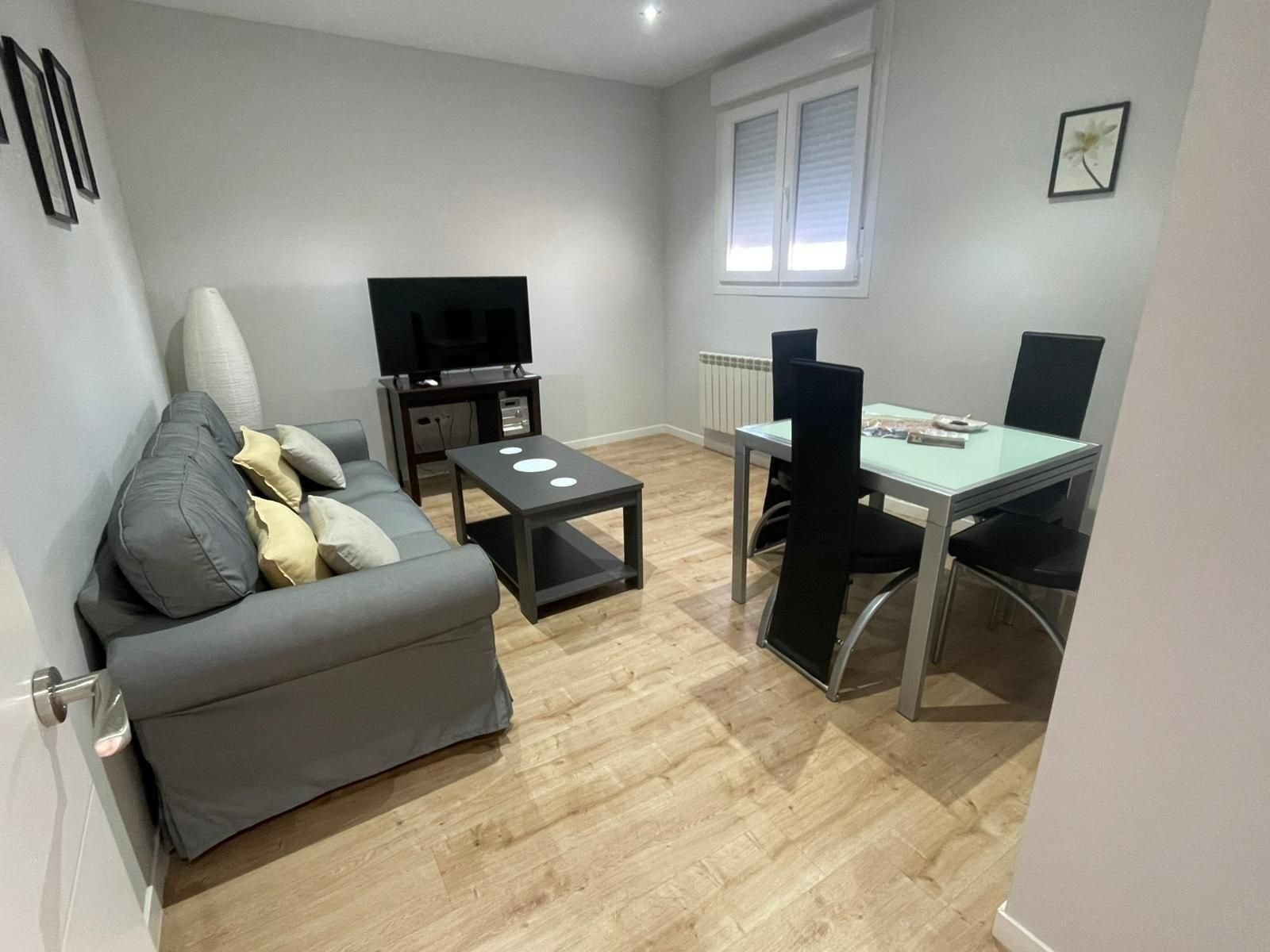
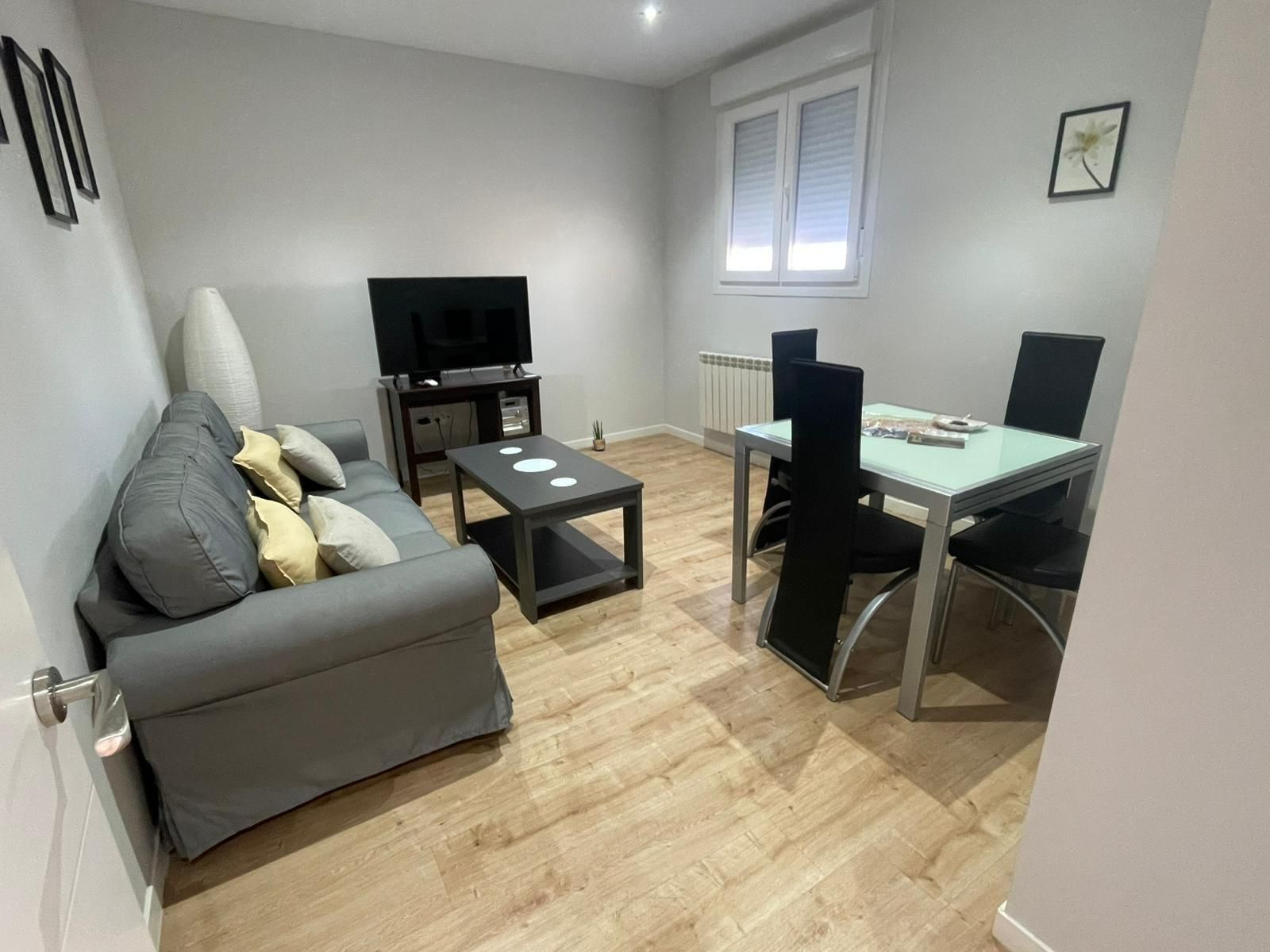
+ potted plant [591,419,606,451]
